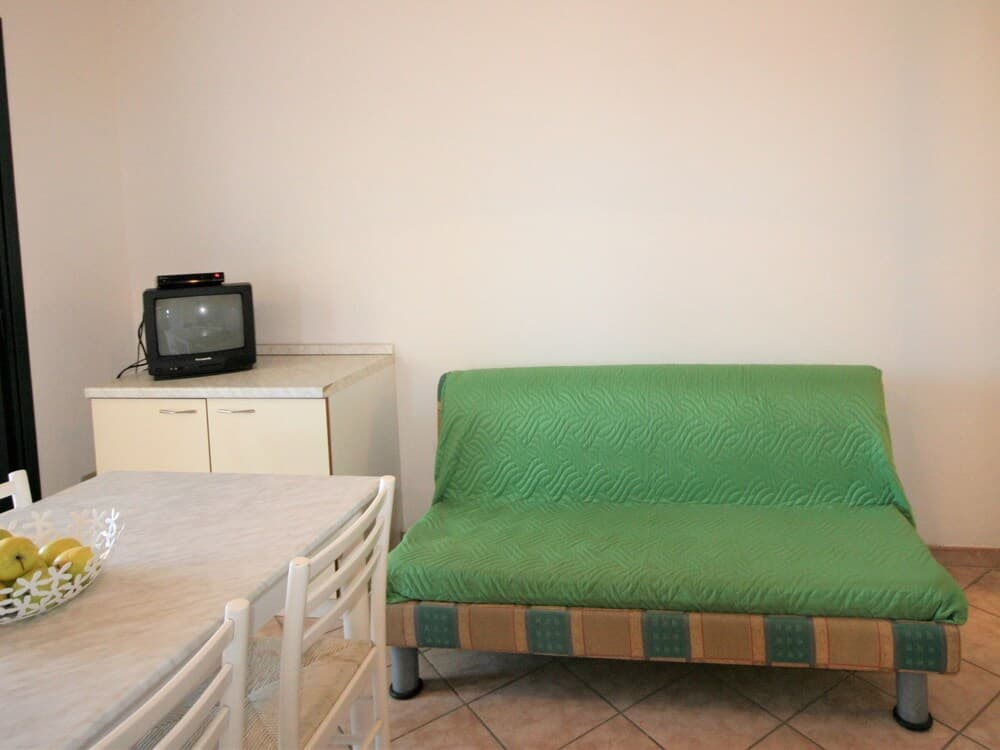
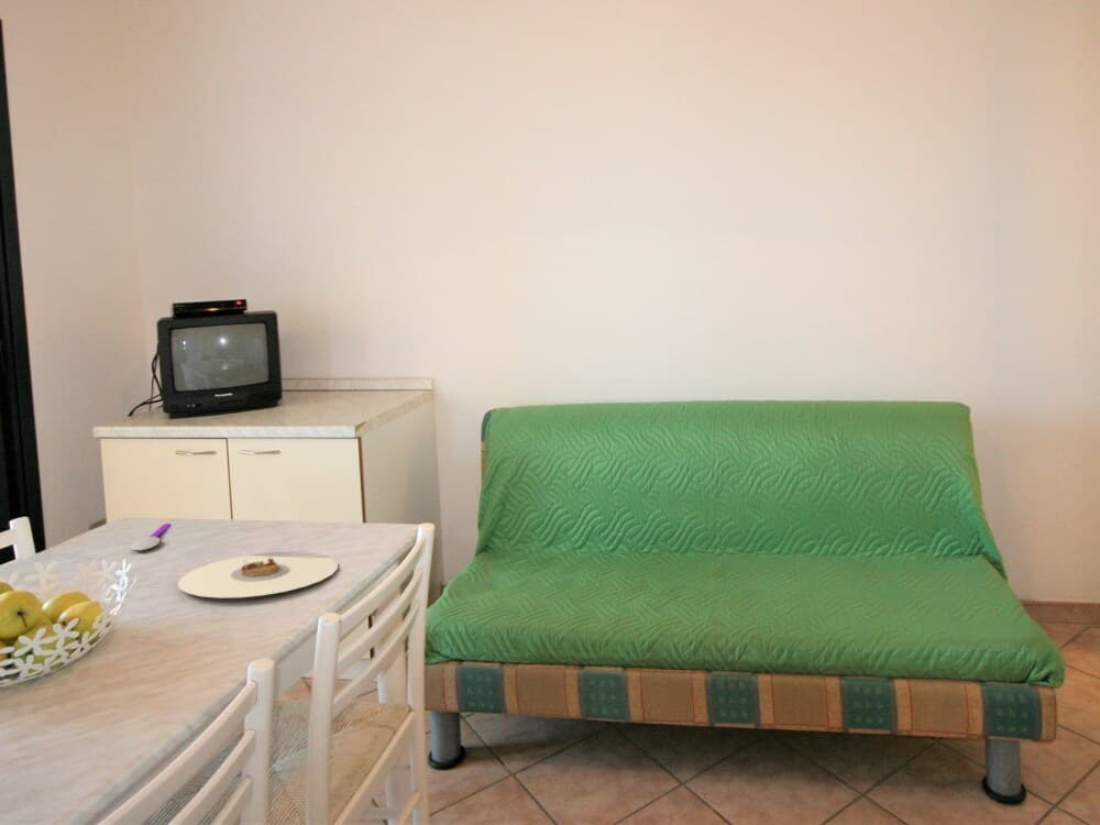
+ plate [176,554,339,600]
+ spoon [130,522,172,551]
